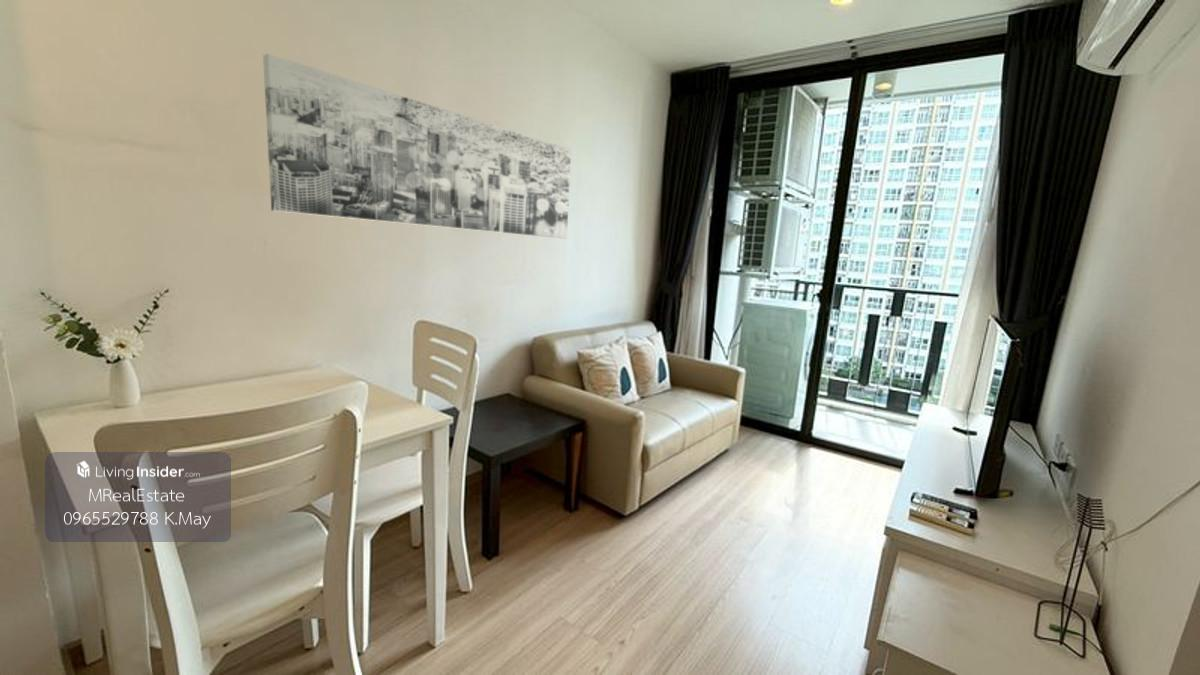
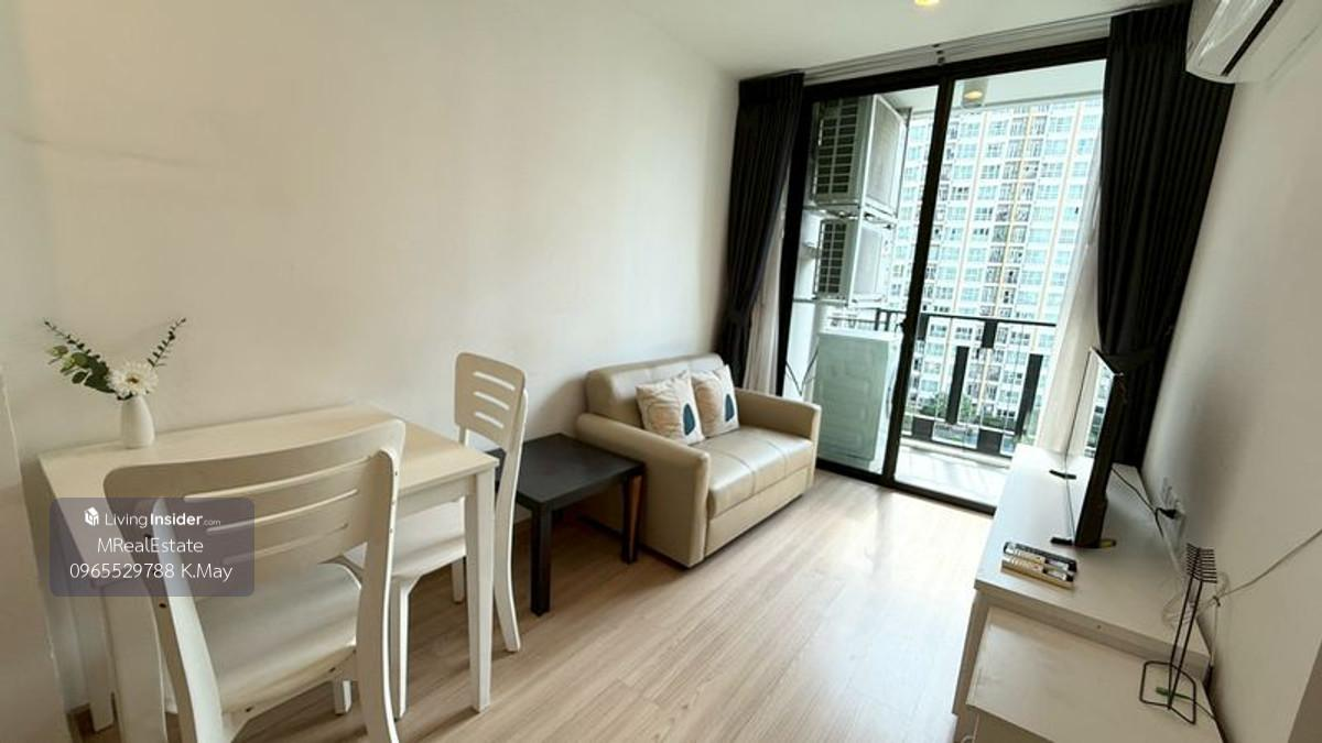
- wall art [262,53,572,239]
